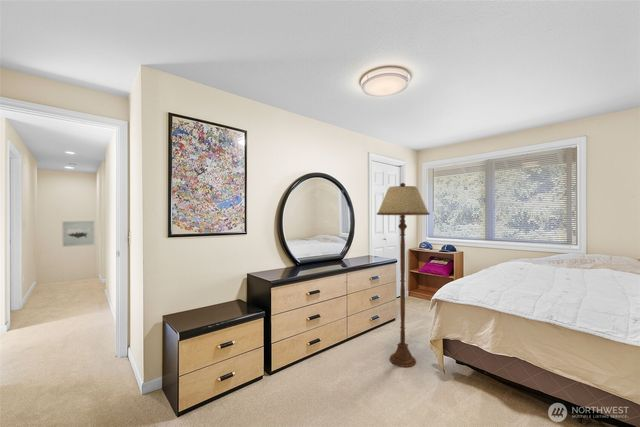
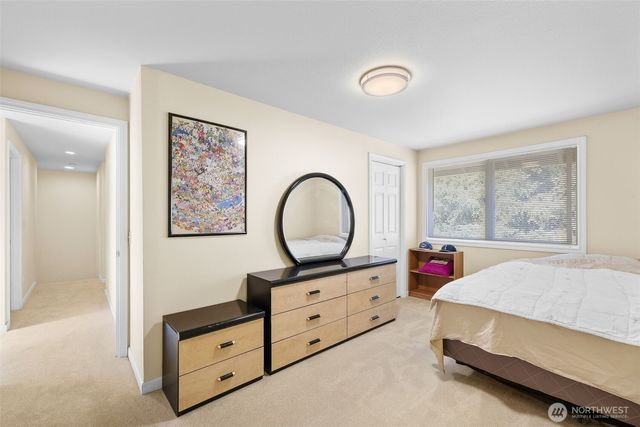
- wall art [61,220,96,248]
- floor lamp [376,182,431,368]
